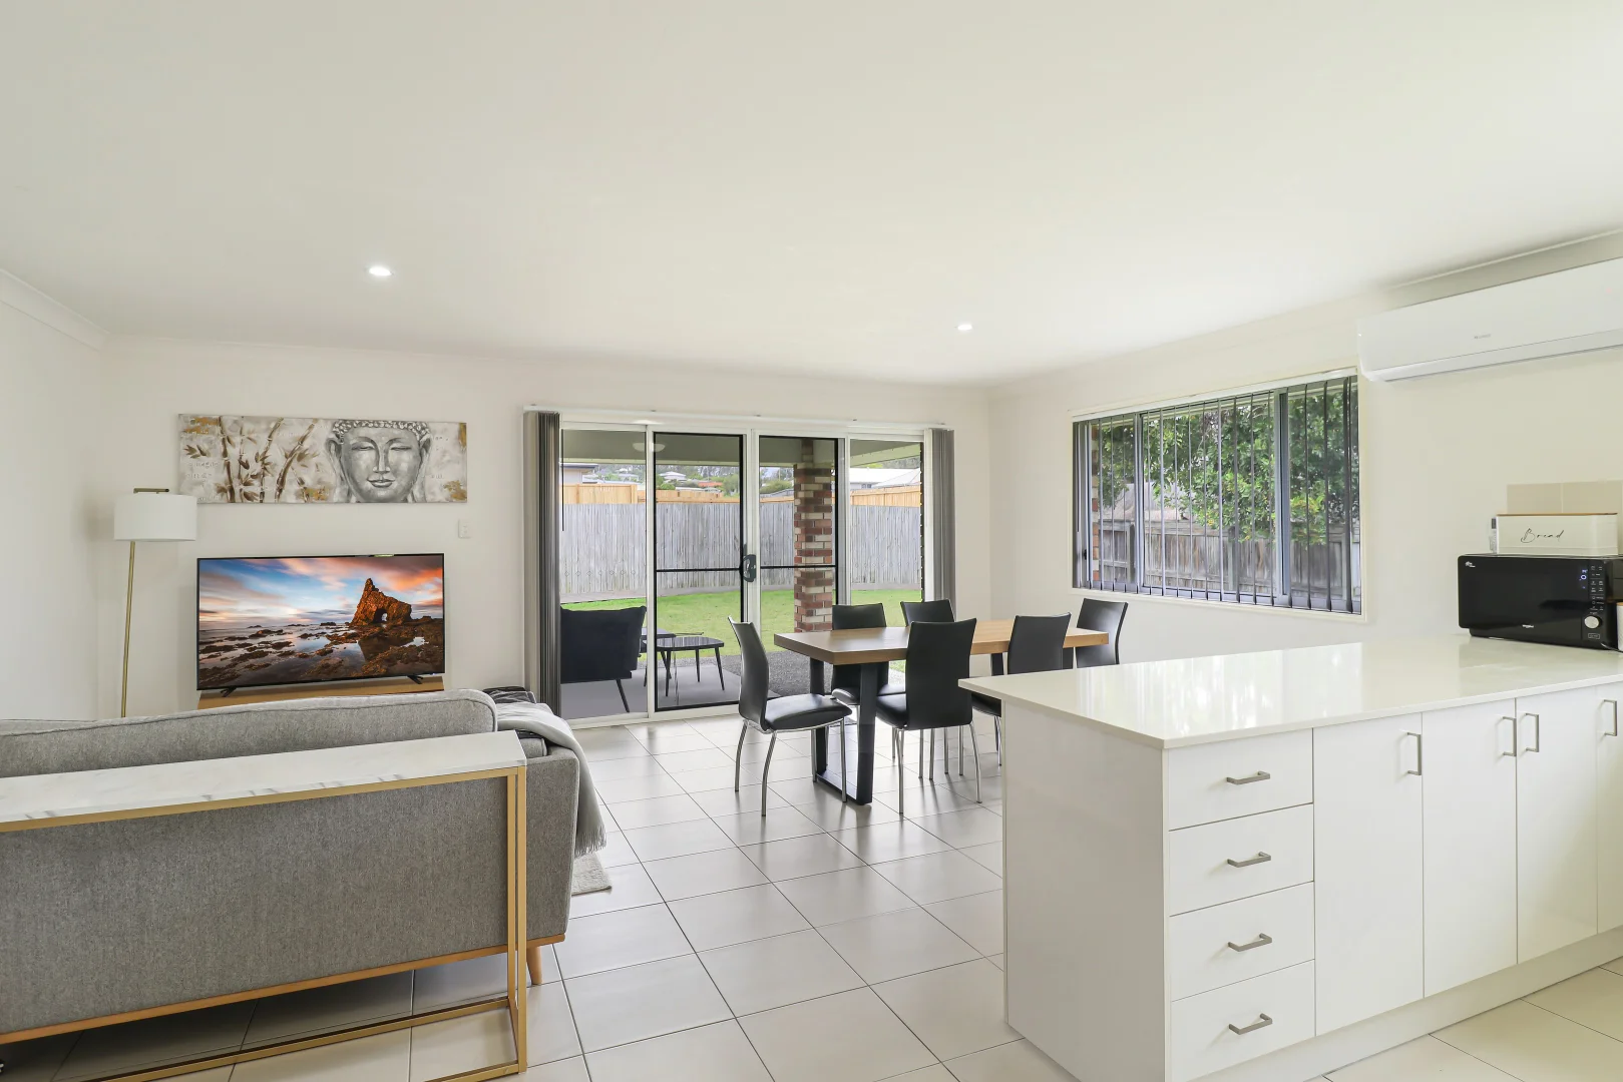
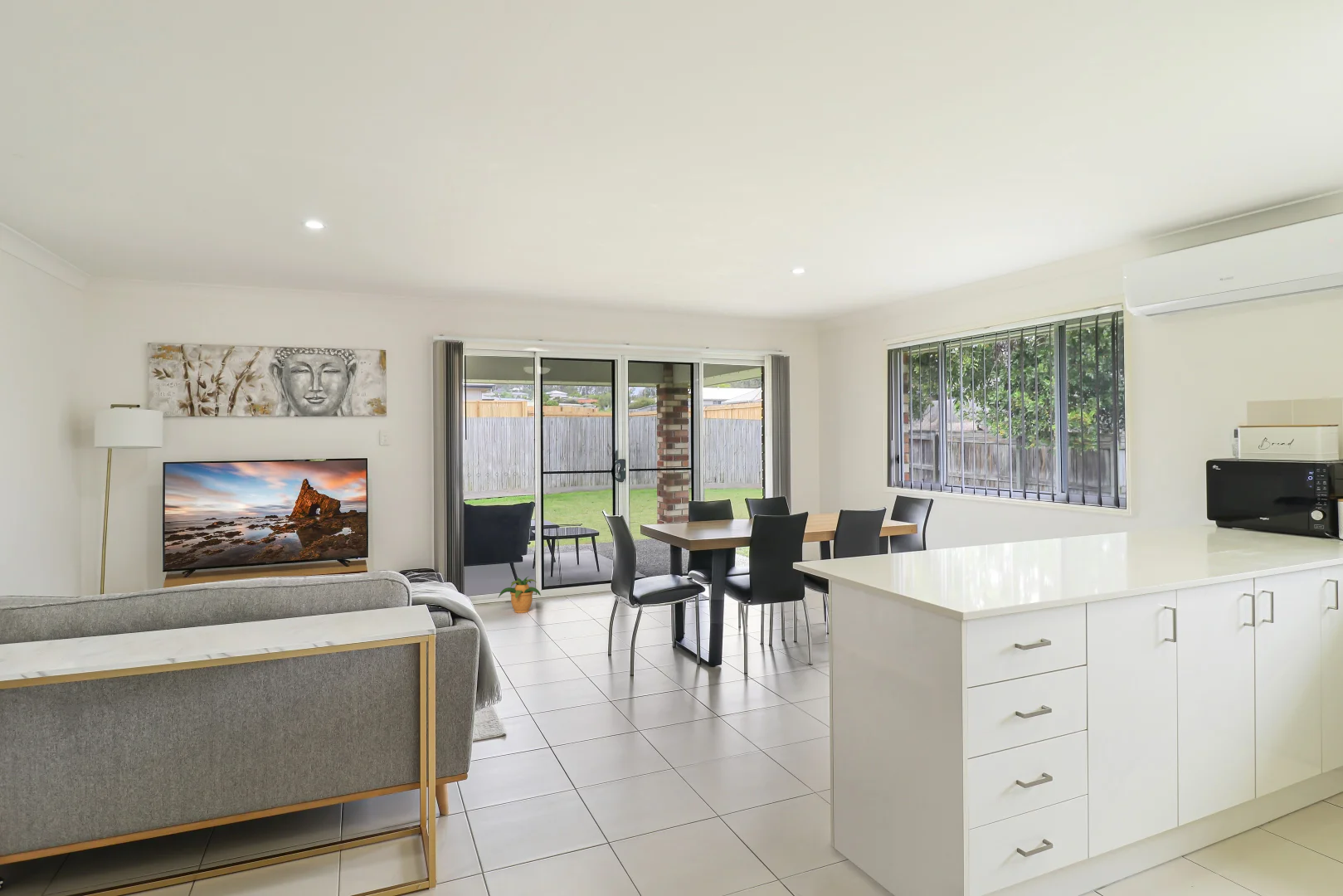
+ potted plant [497,576,542,614]
